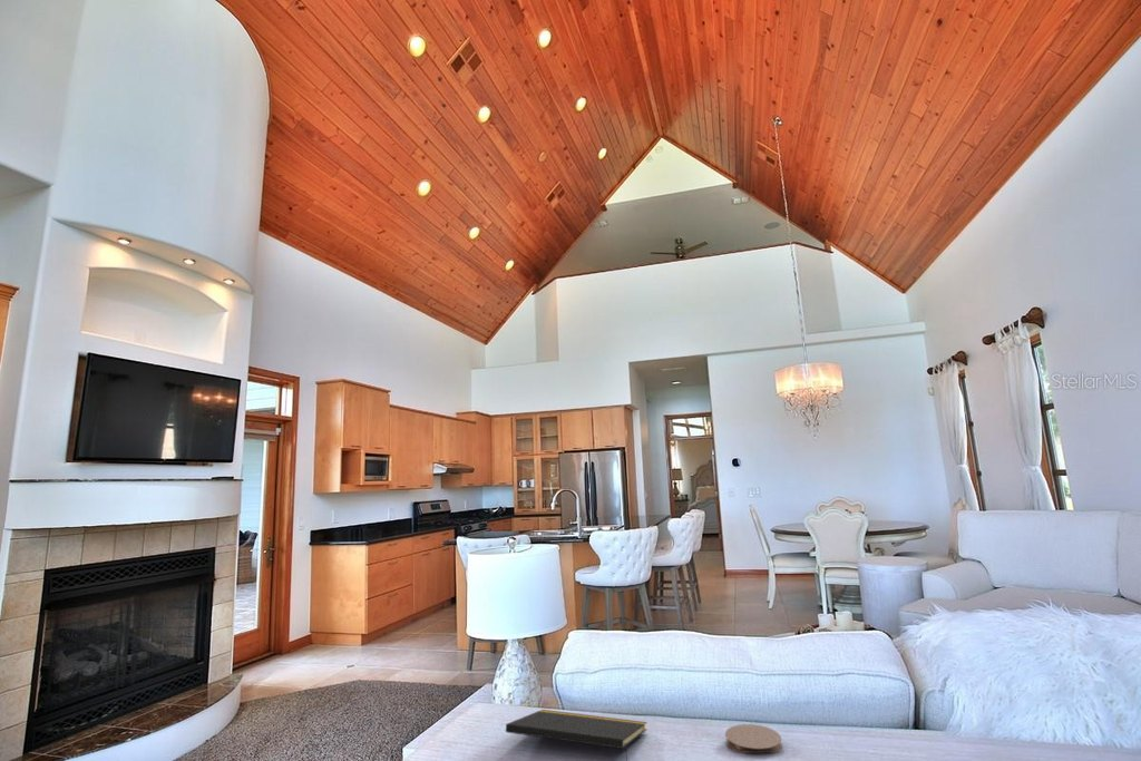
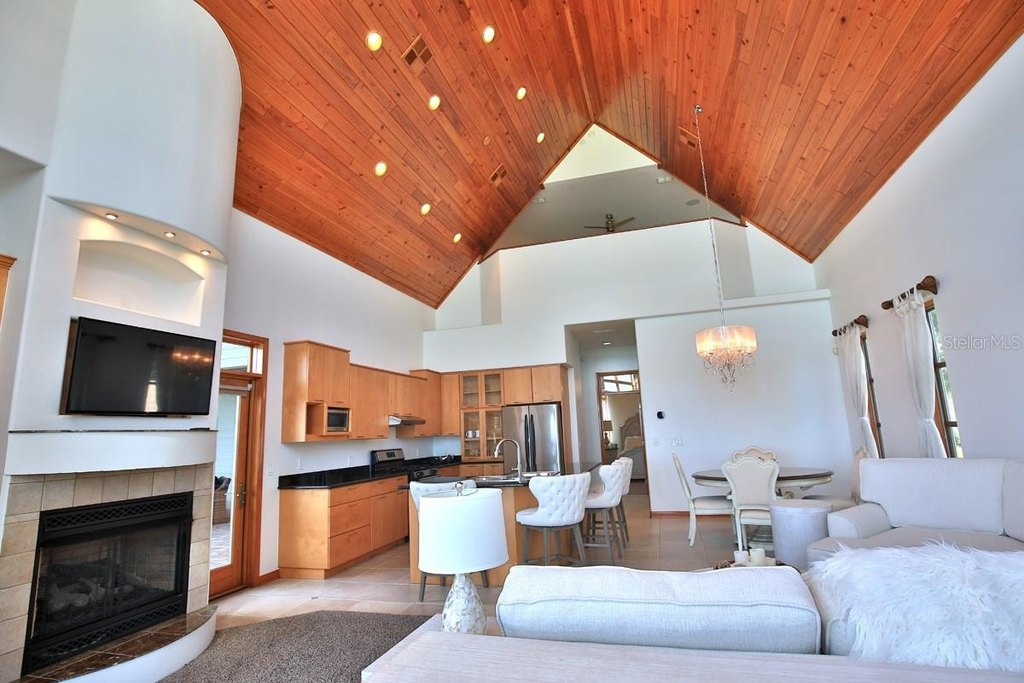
- coaster [724,723,783,754]
- notepad [505,709,648,761]
